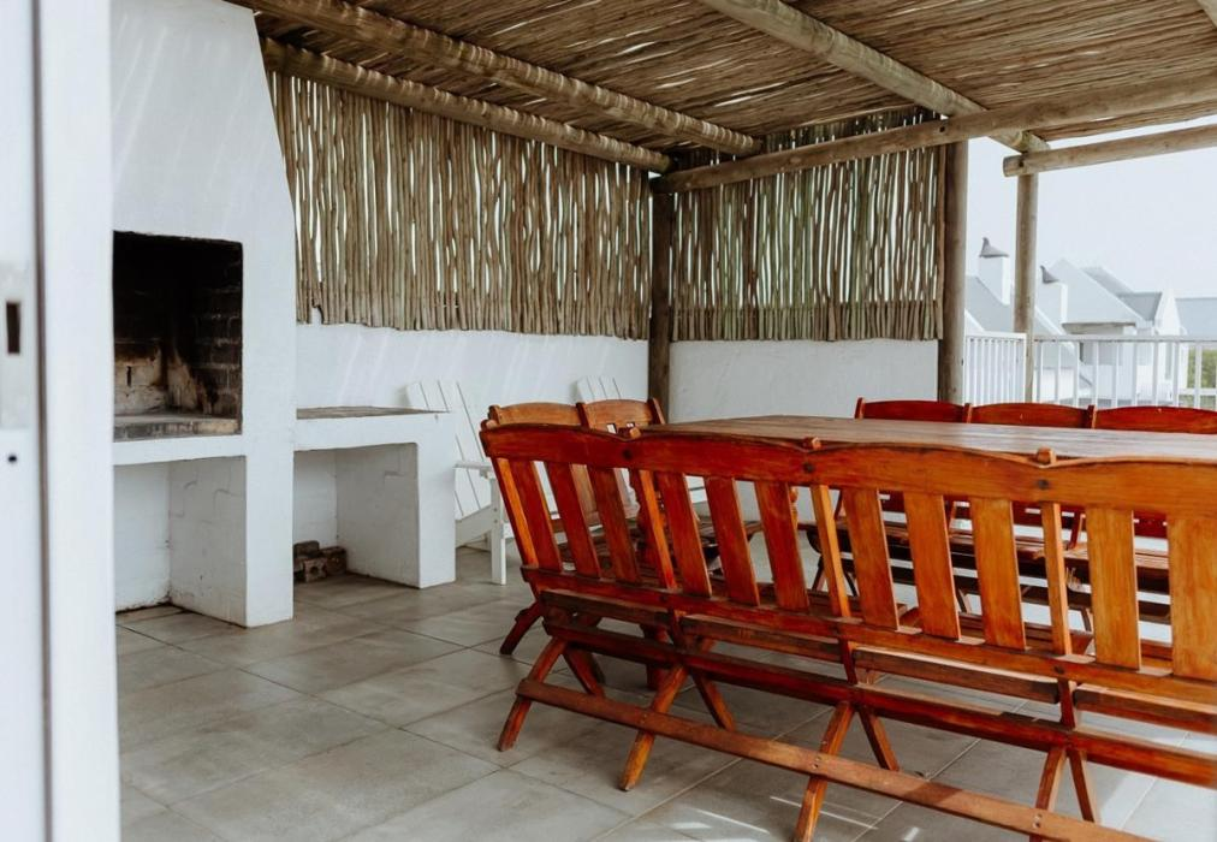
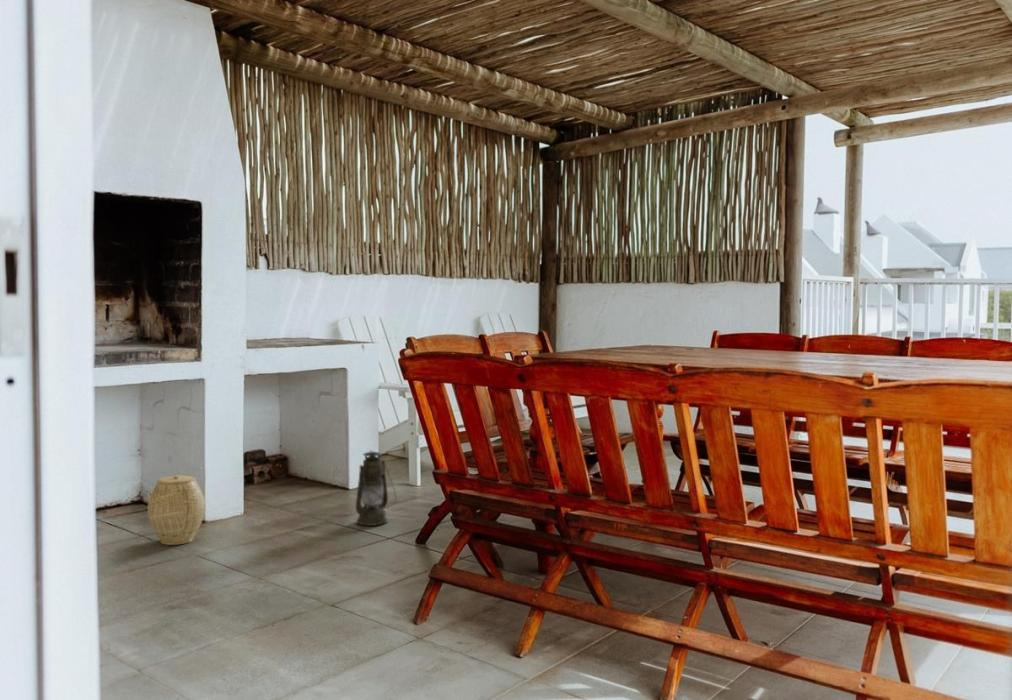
+ woven basket [147,474,206,546]
+ lantern [355,450,397,527]
